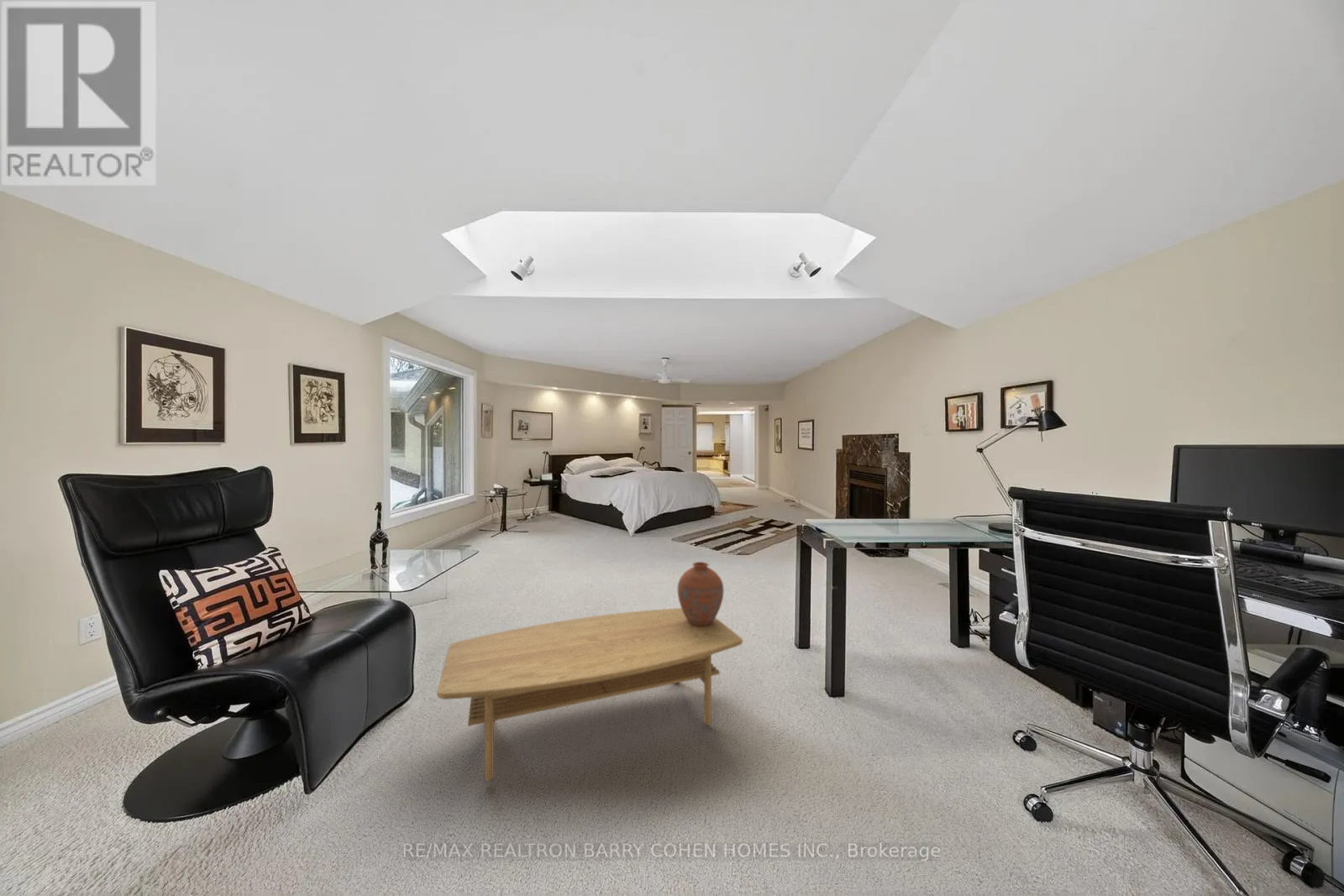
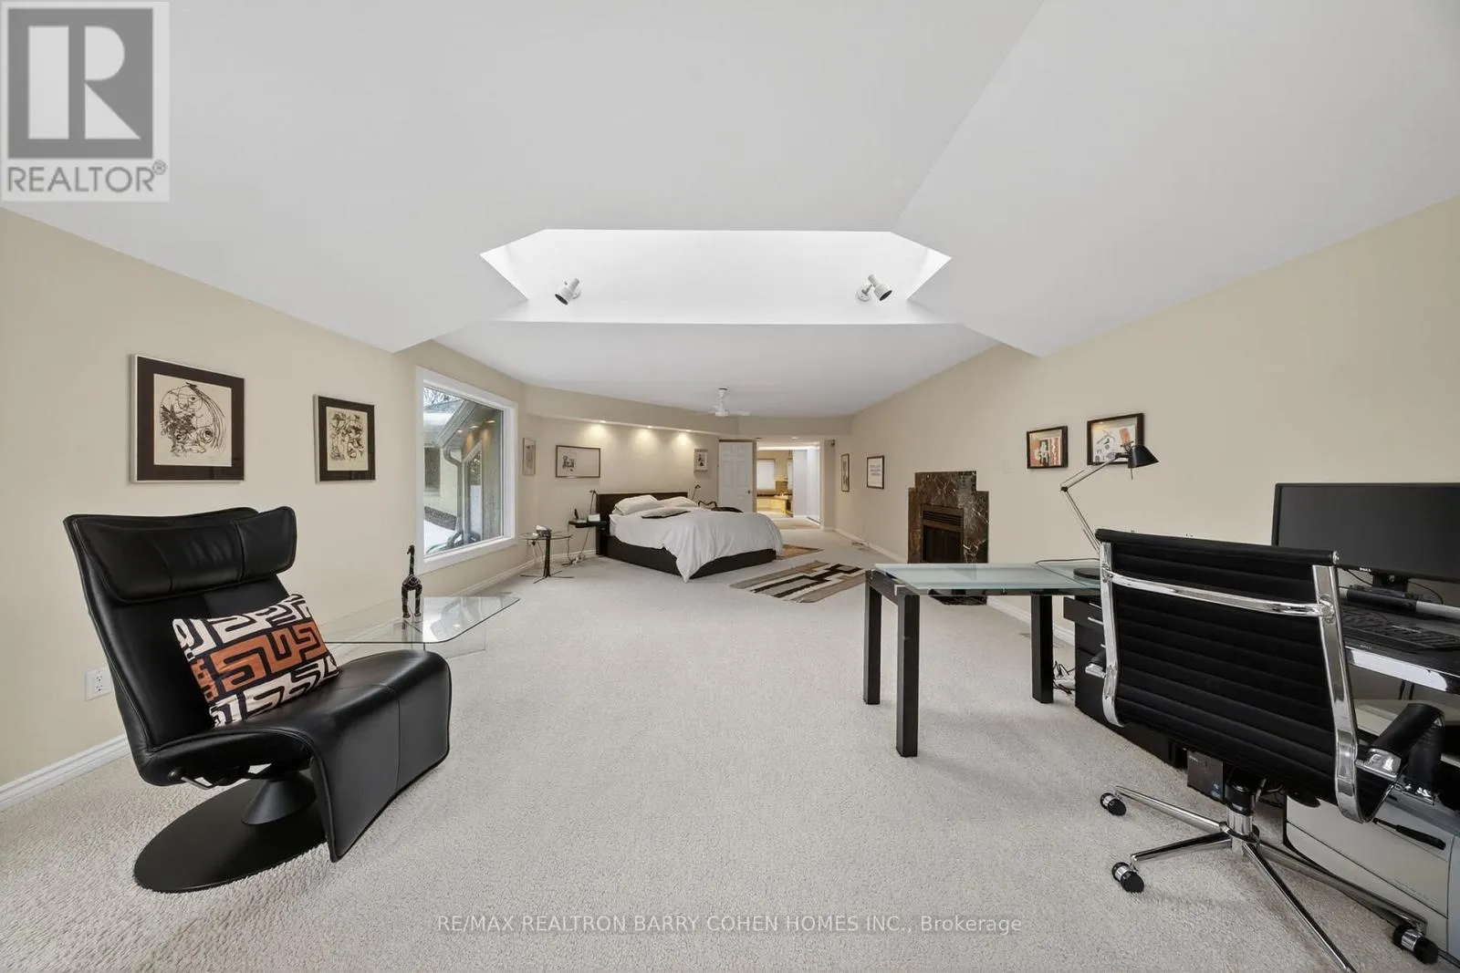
- vase [677,561,725,626]
- coffee table [436,607,743,782]
